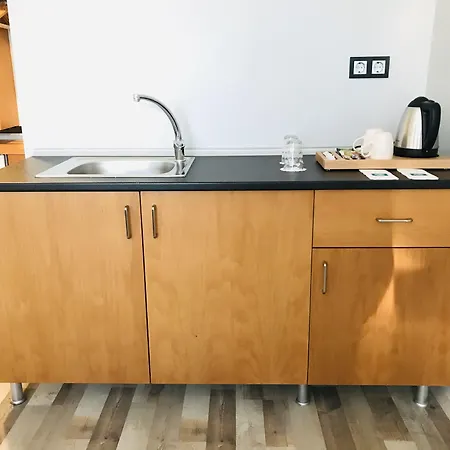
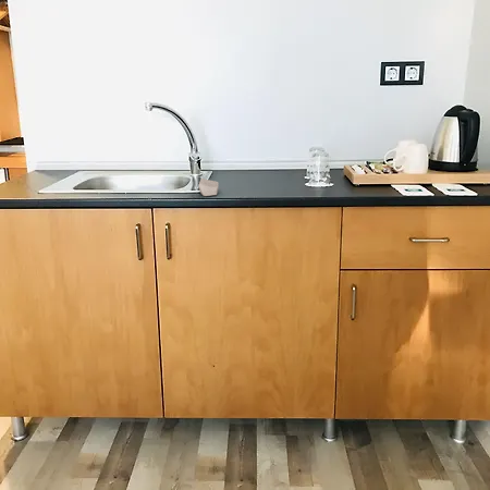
+ soap bar [198,177,219,197]
